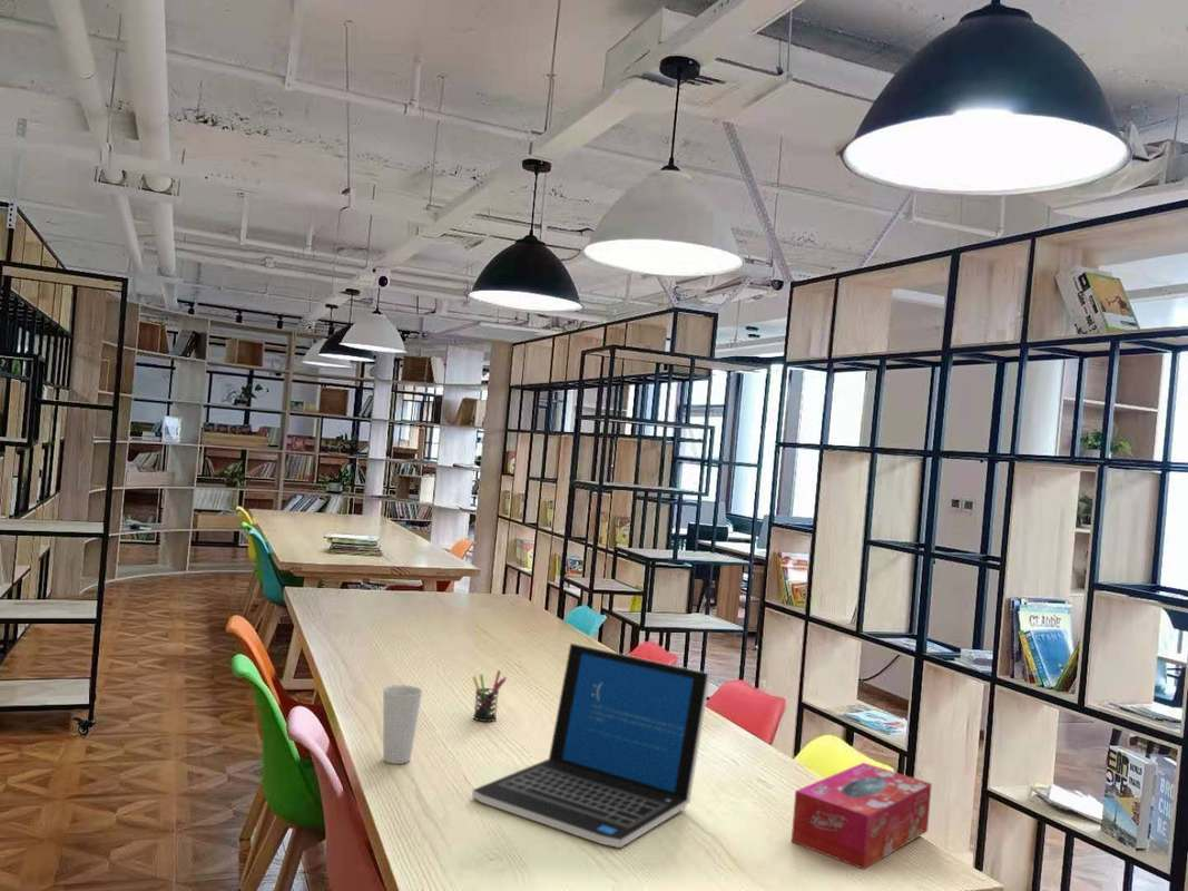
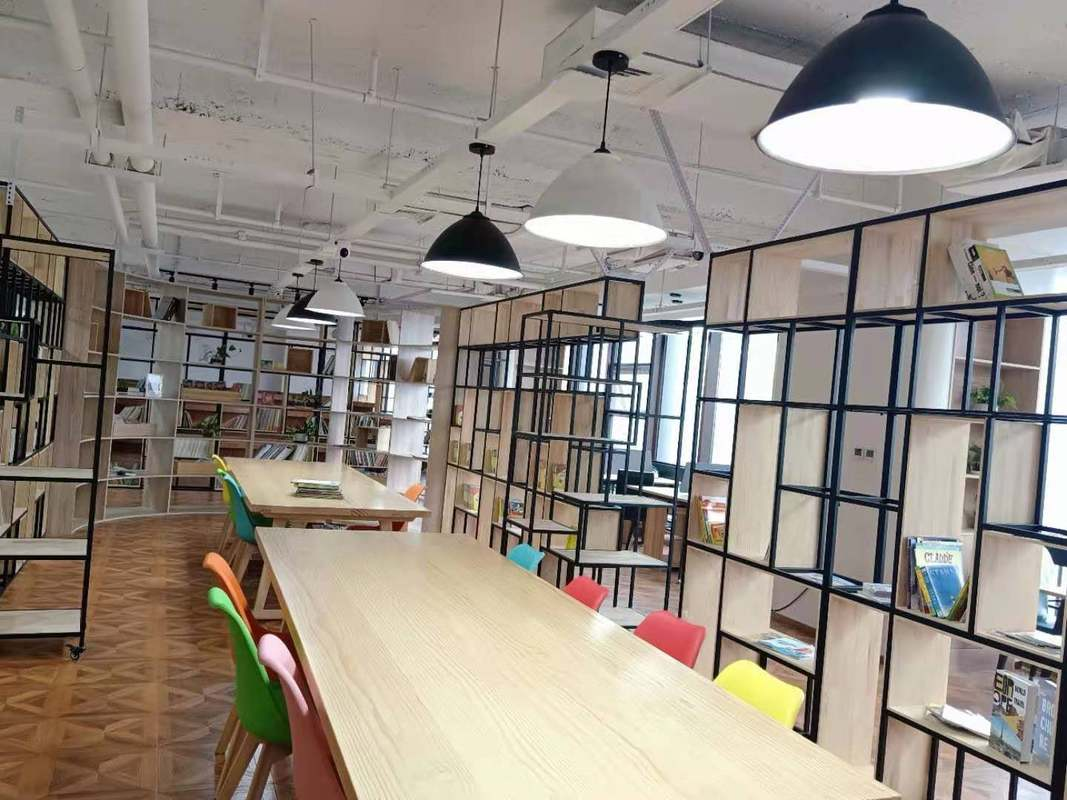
- cup [382,684,423,765]
- laptop [471,643,711,849]
- pen holder [472,669,507,723]
- tissue box [791,762,933,871]
